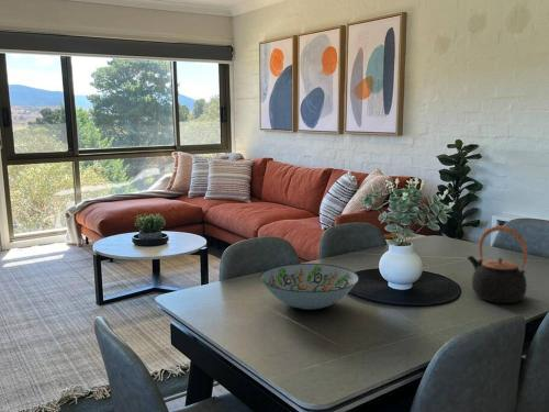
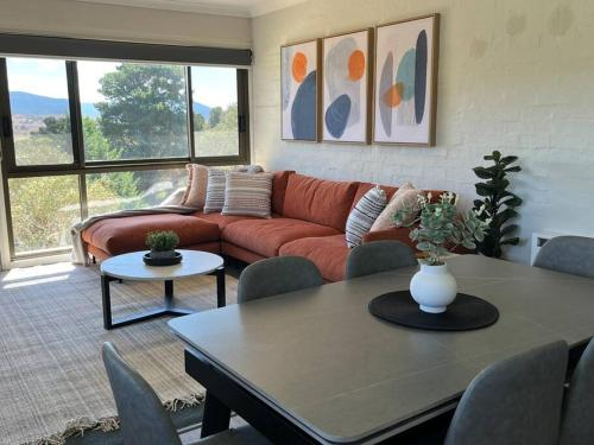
- decorative bowl [259,263,360,311]
- teapot [467,225,528,304]
